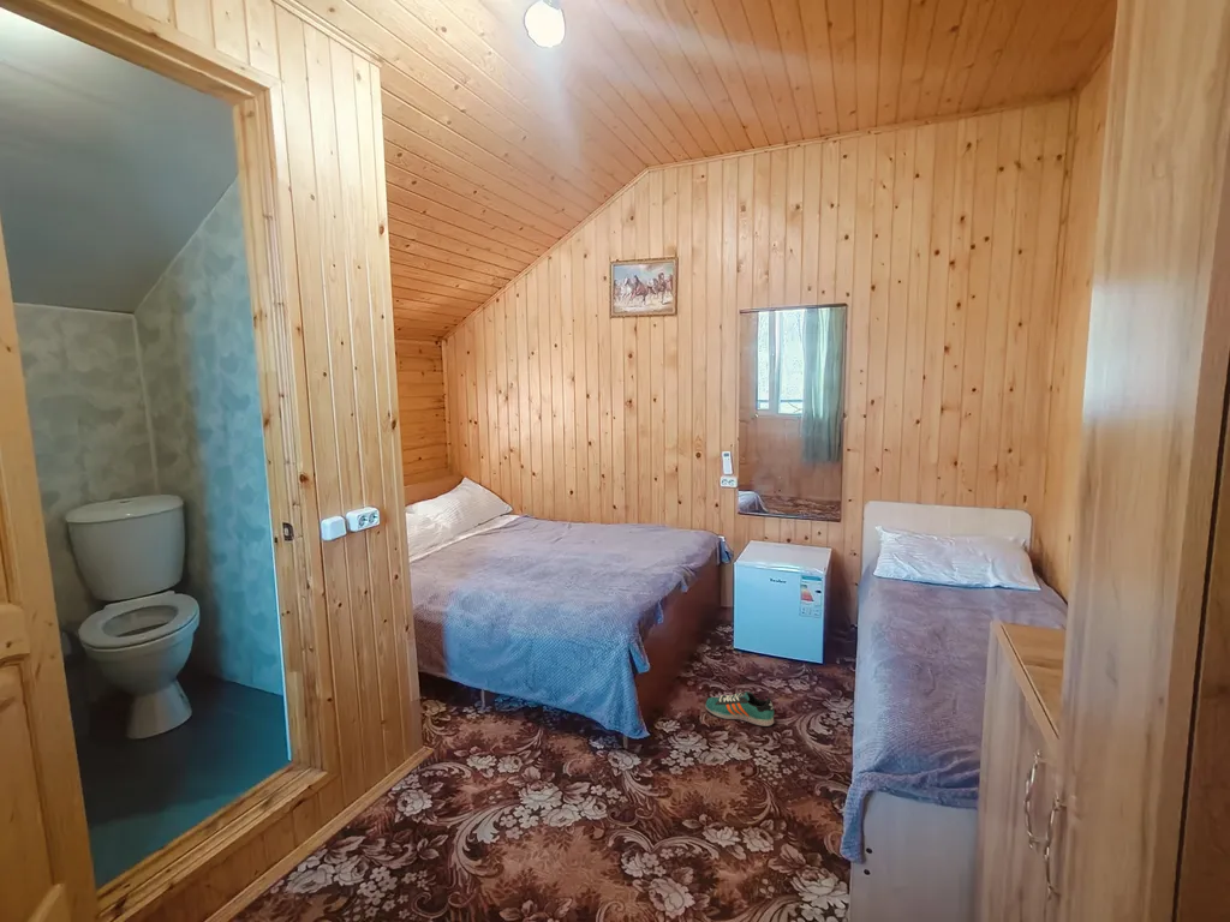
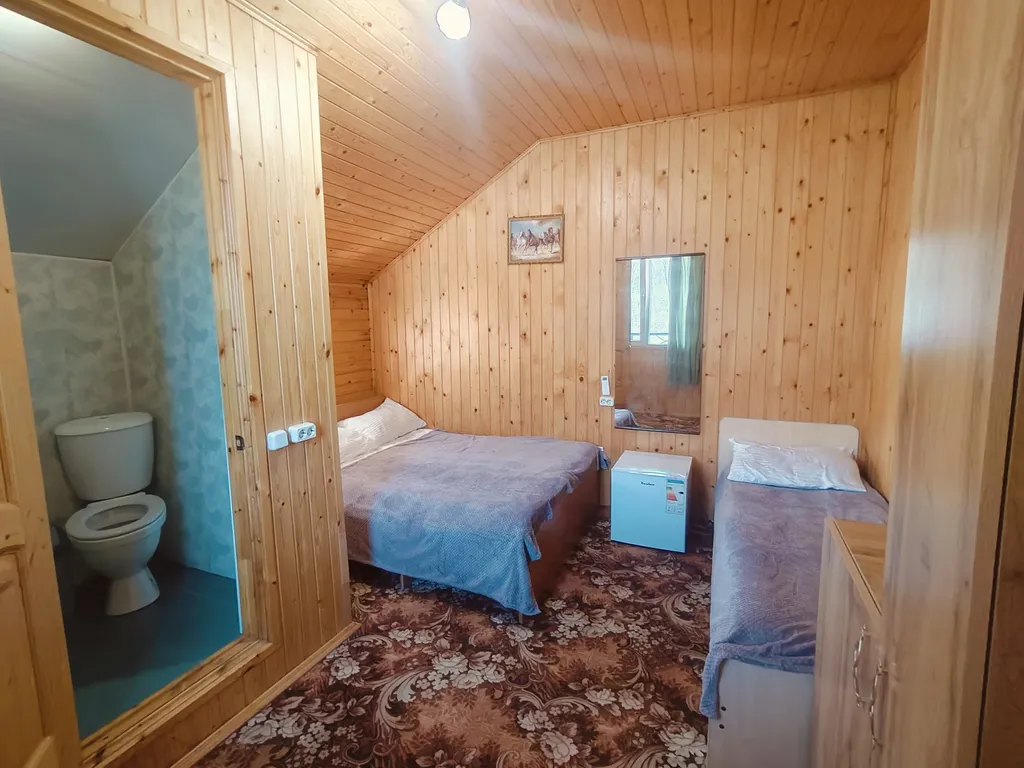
- sneaker [705,690,775,728]
